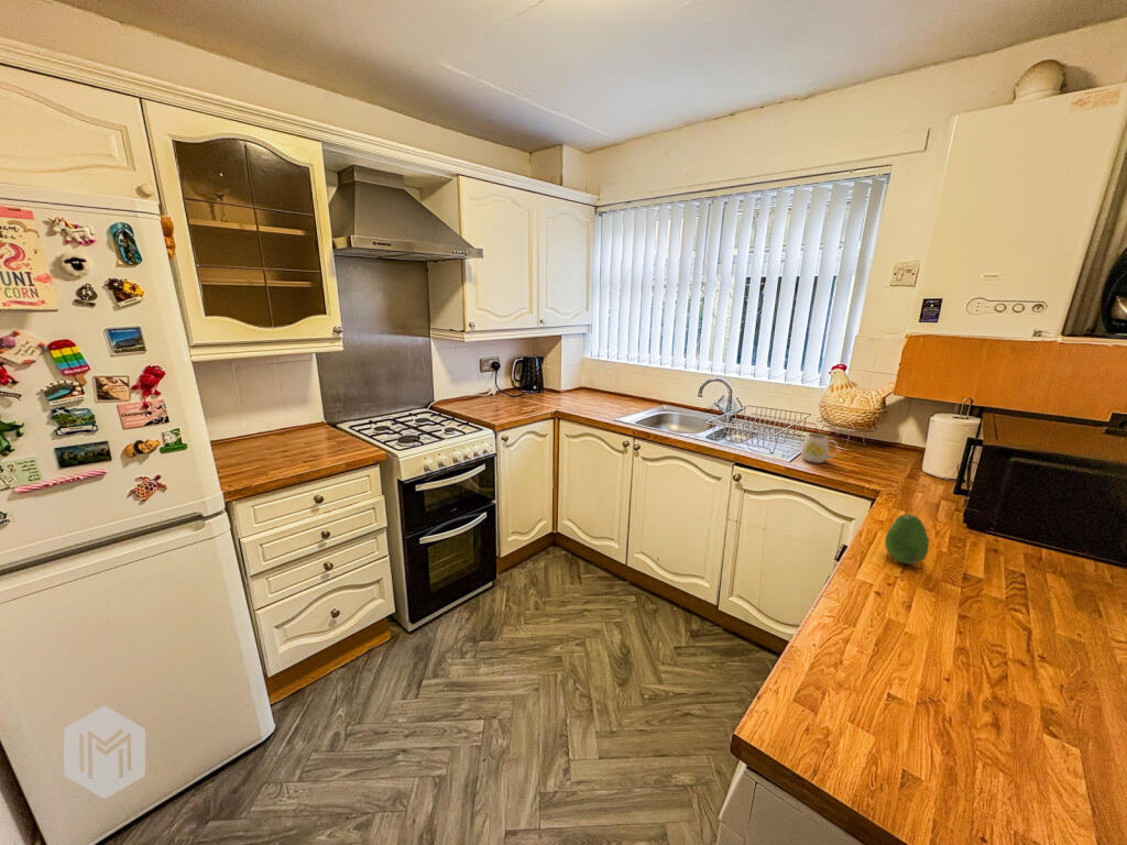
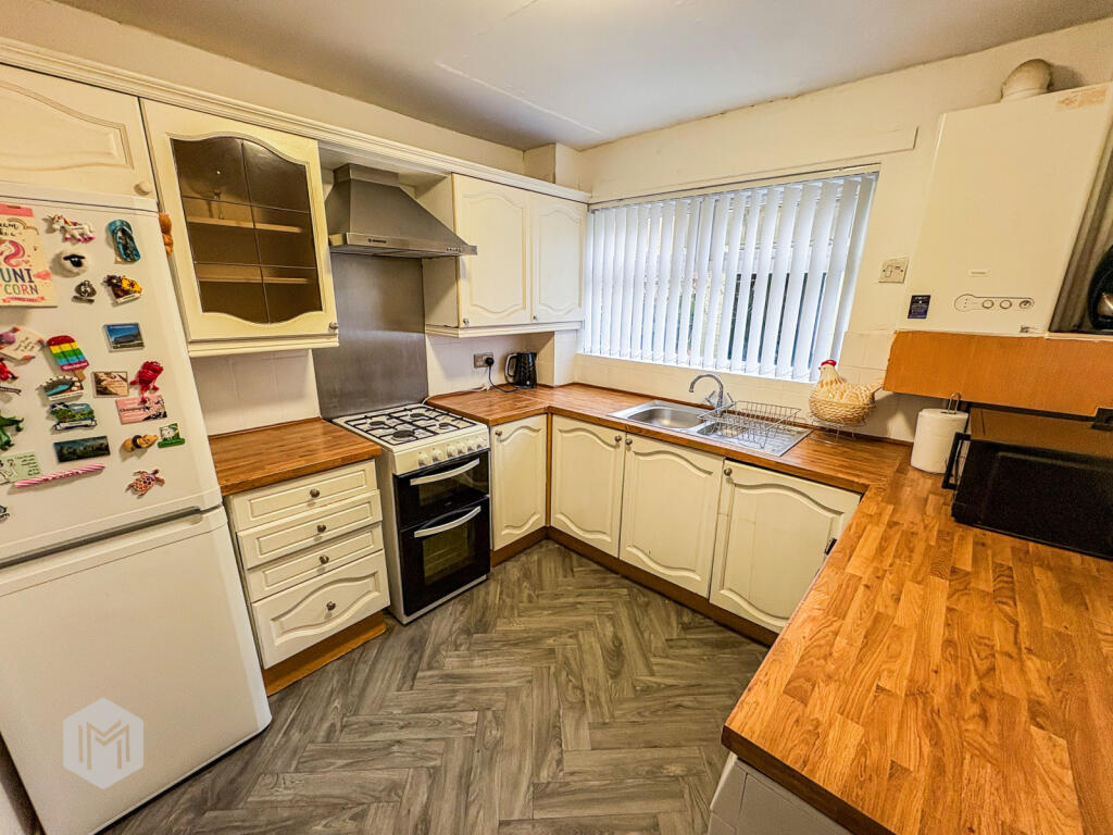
- fruit [884,513,930,566]
- mug [800,432,839,464]
